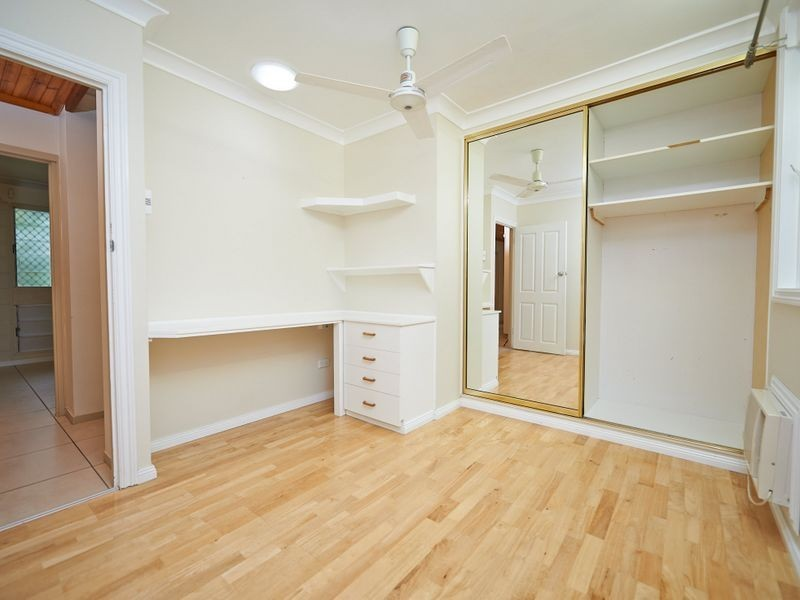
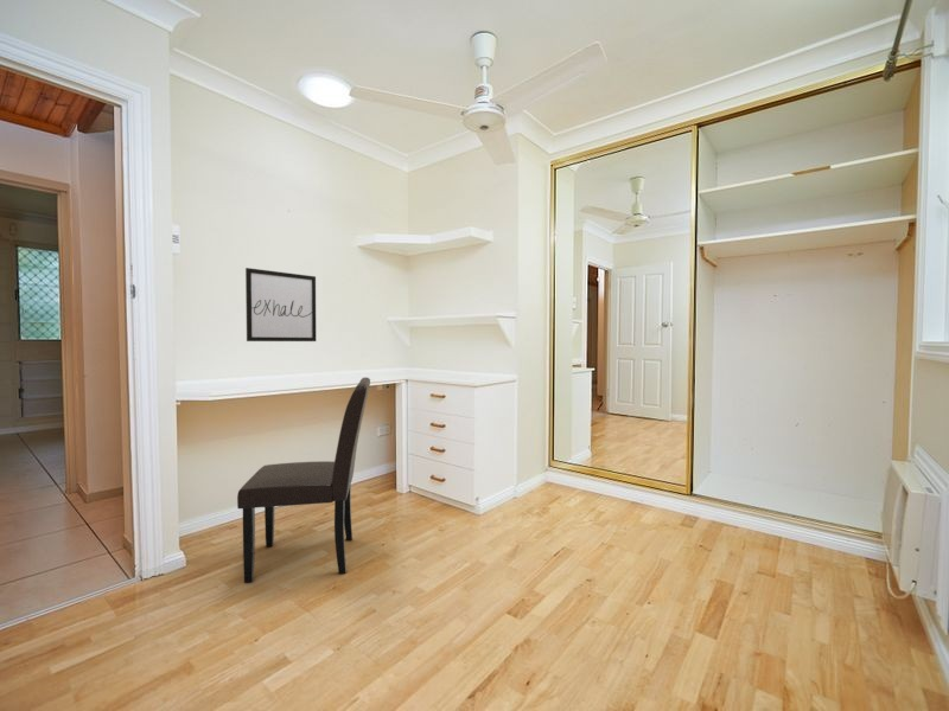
+ chair [236,377,371,584]
+ wall art [244,267,317,342]
